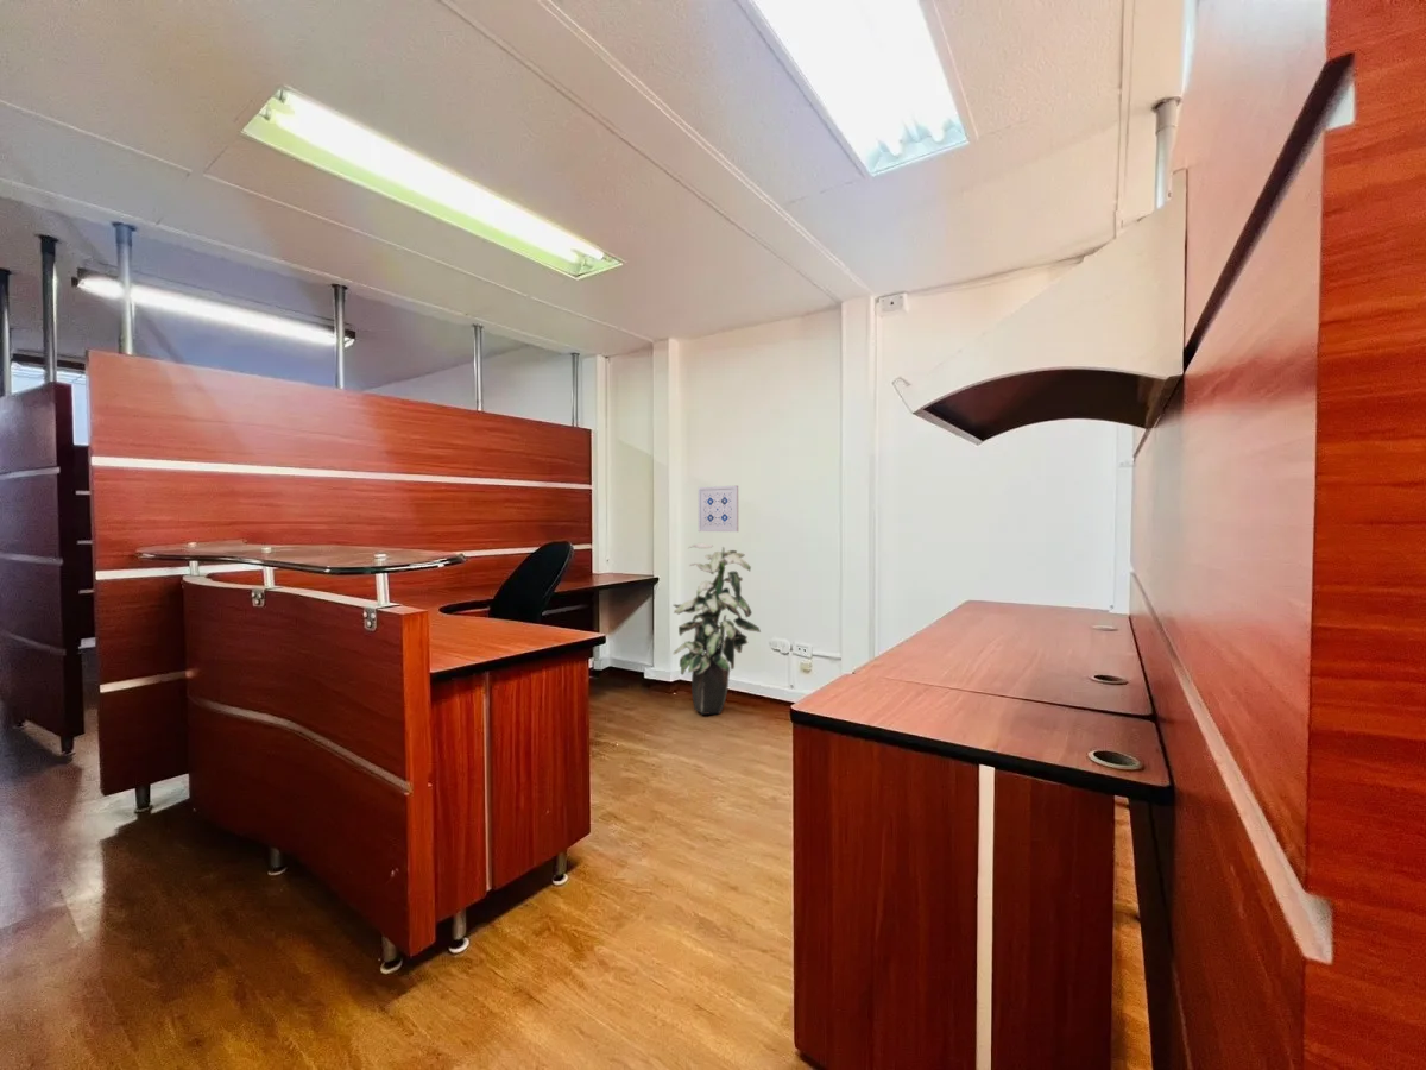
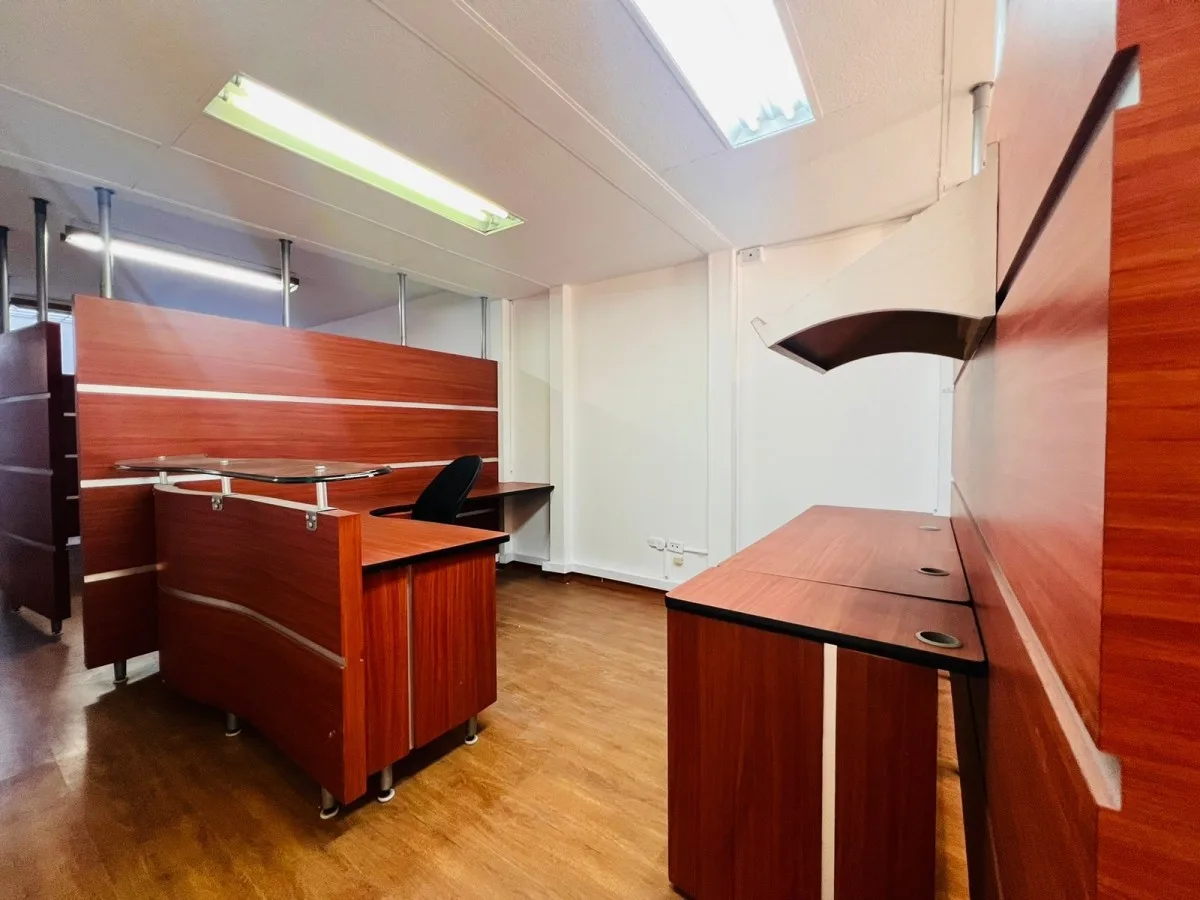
- wall art [696,484,739,533]
- indoor plant [671,542,762,716]
